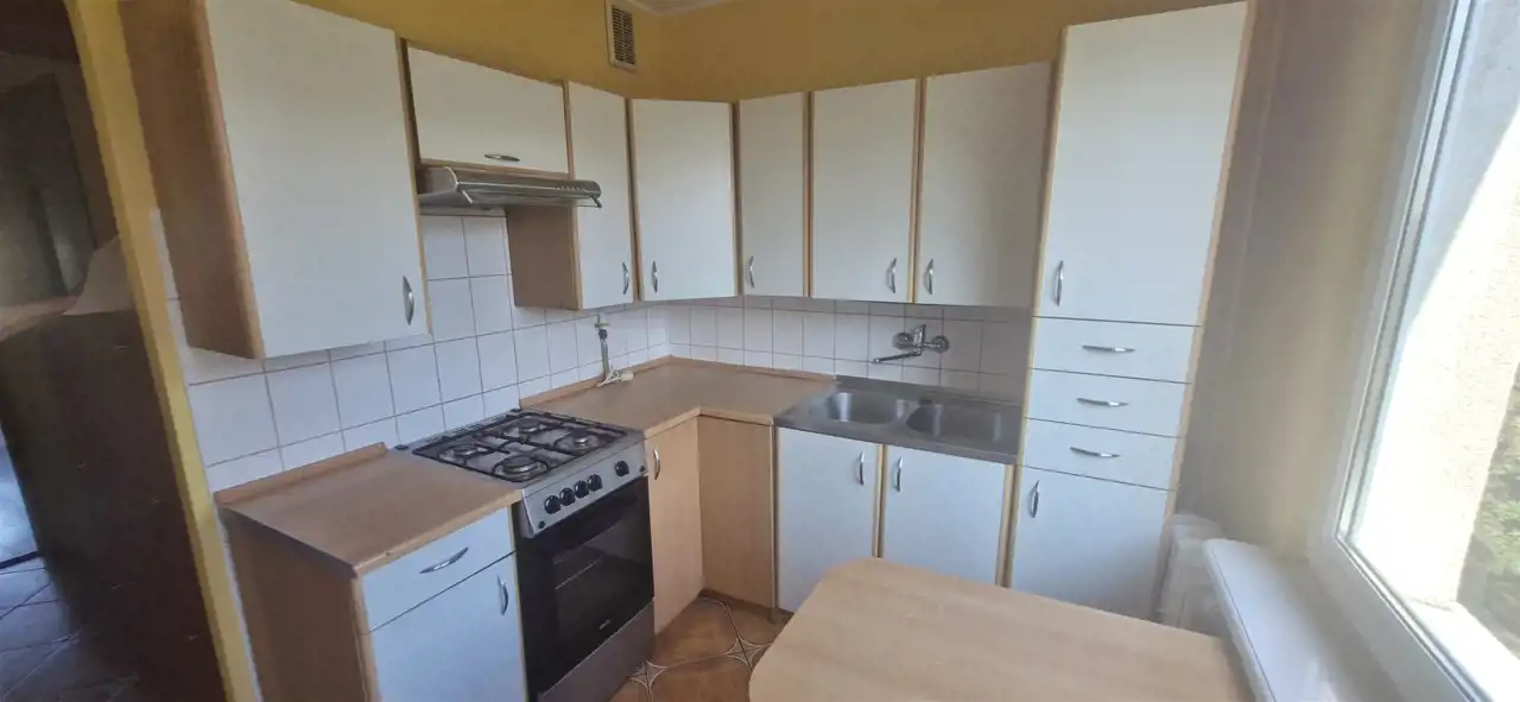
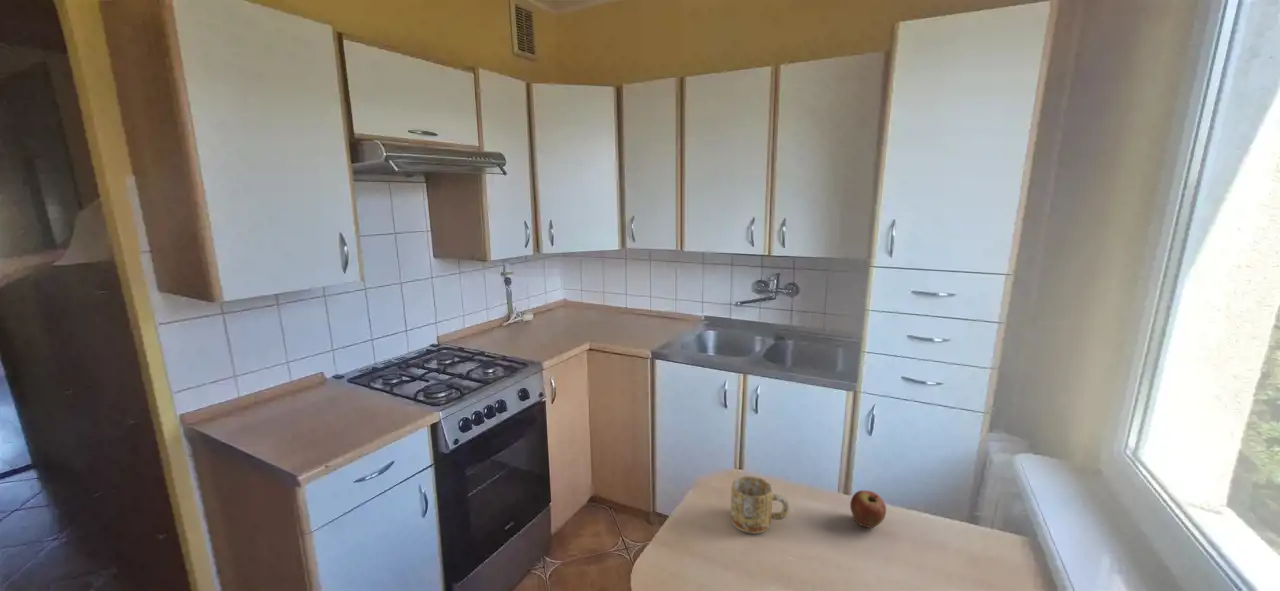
+ fruit [849,490,887,529]
+ mug [730,475,790,535]
